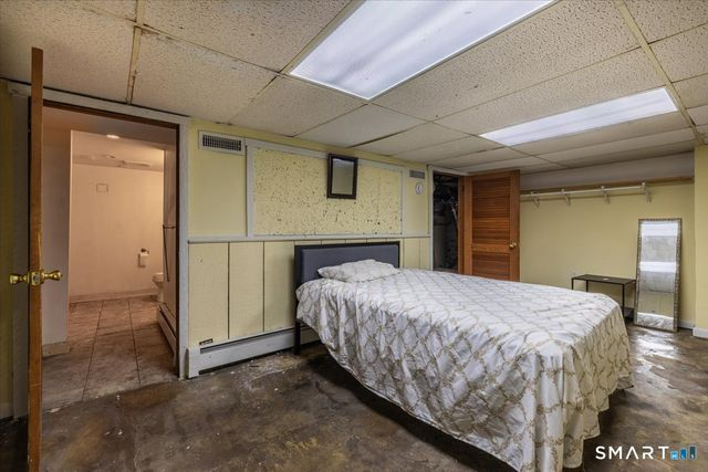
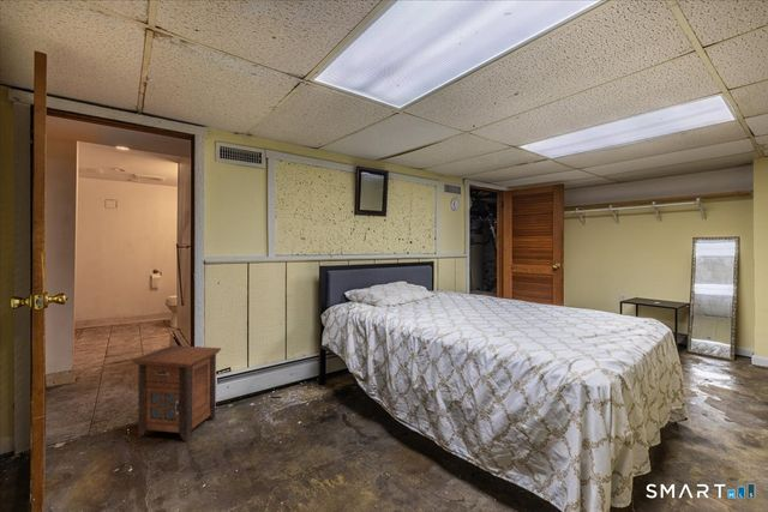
+ nightstand [131,344,222,442]
